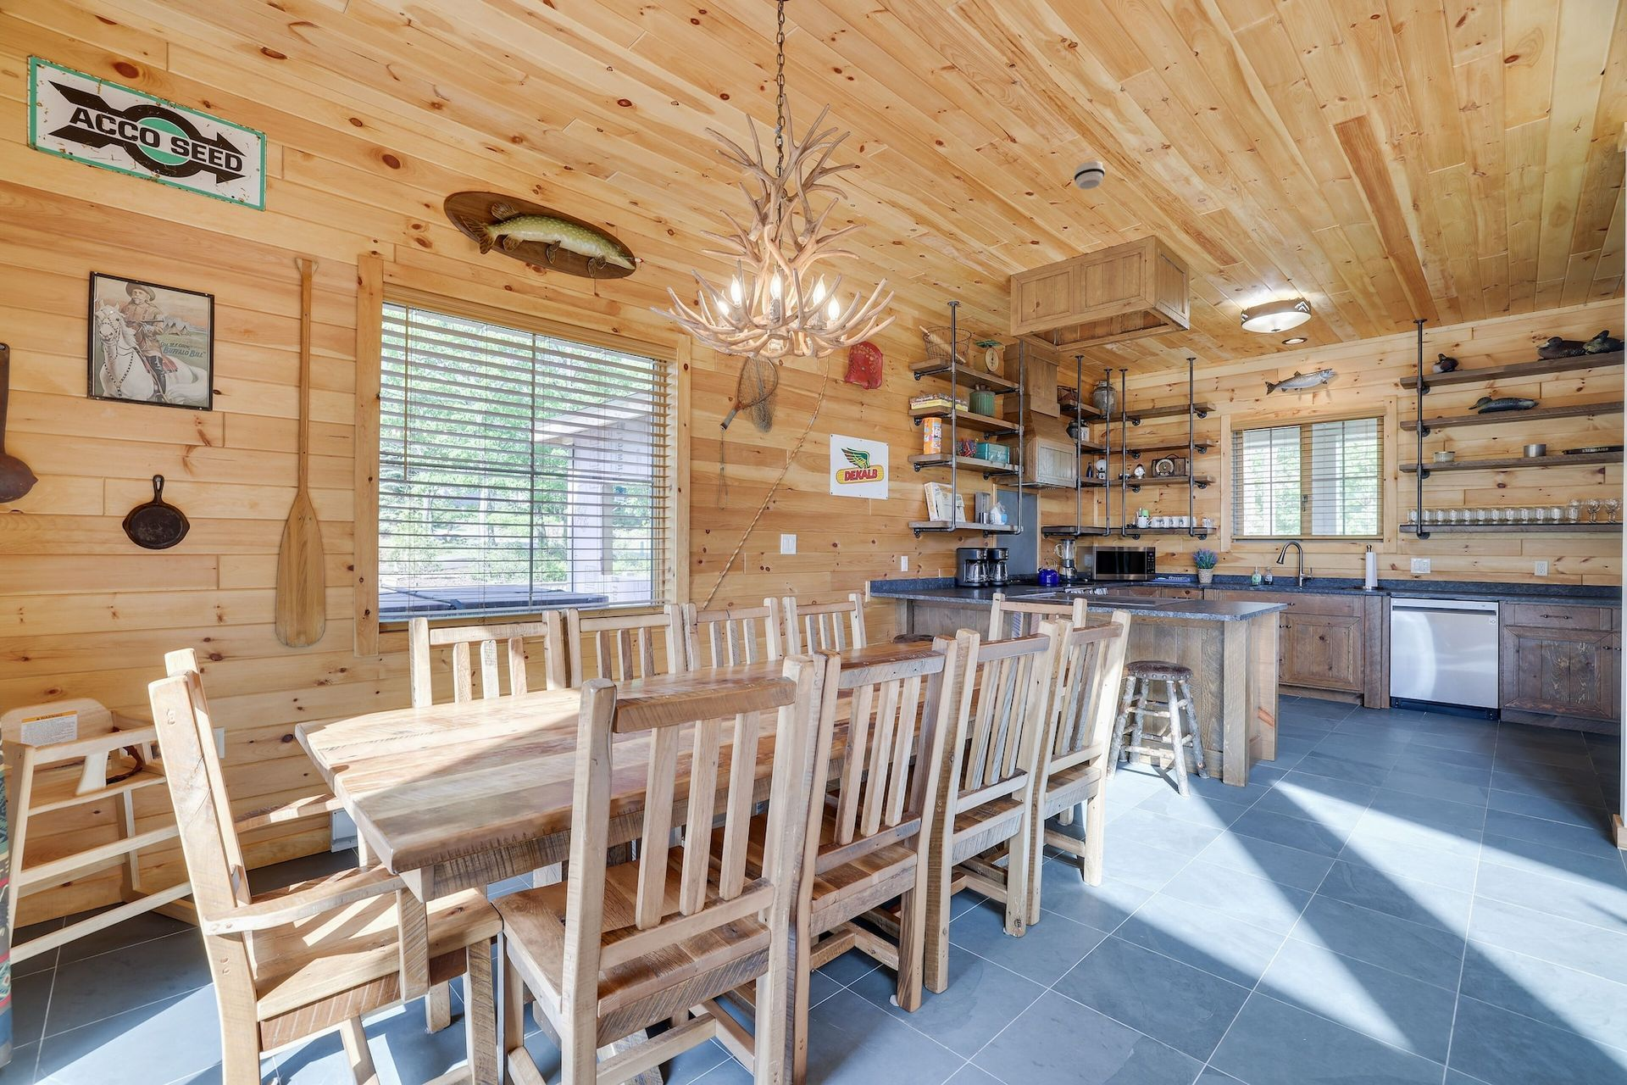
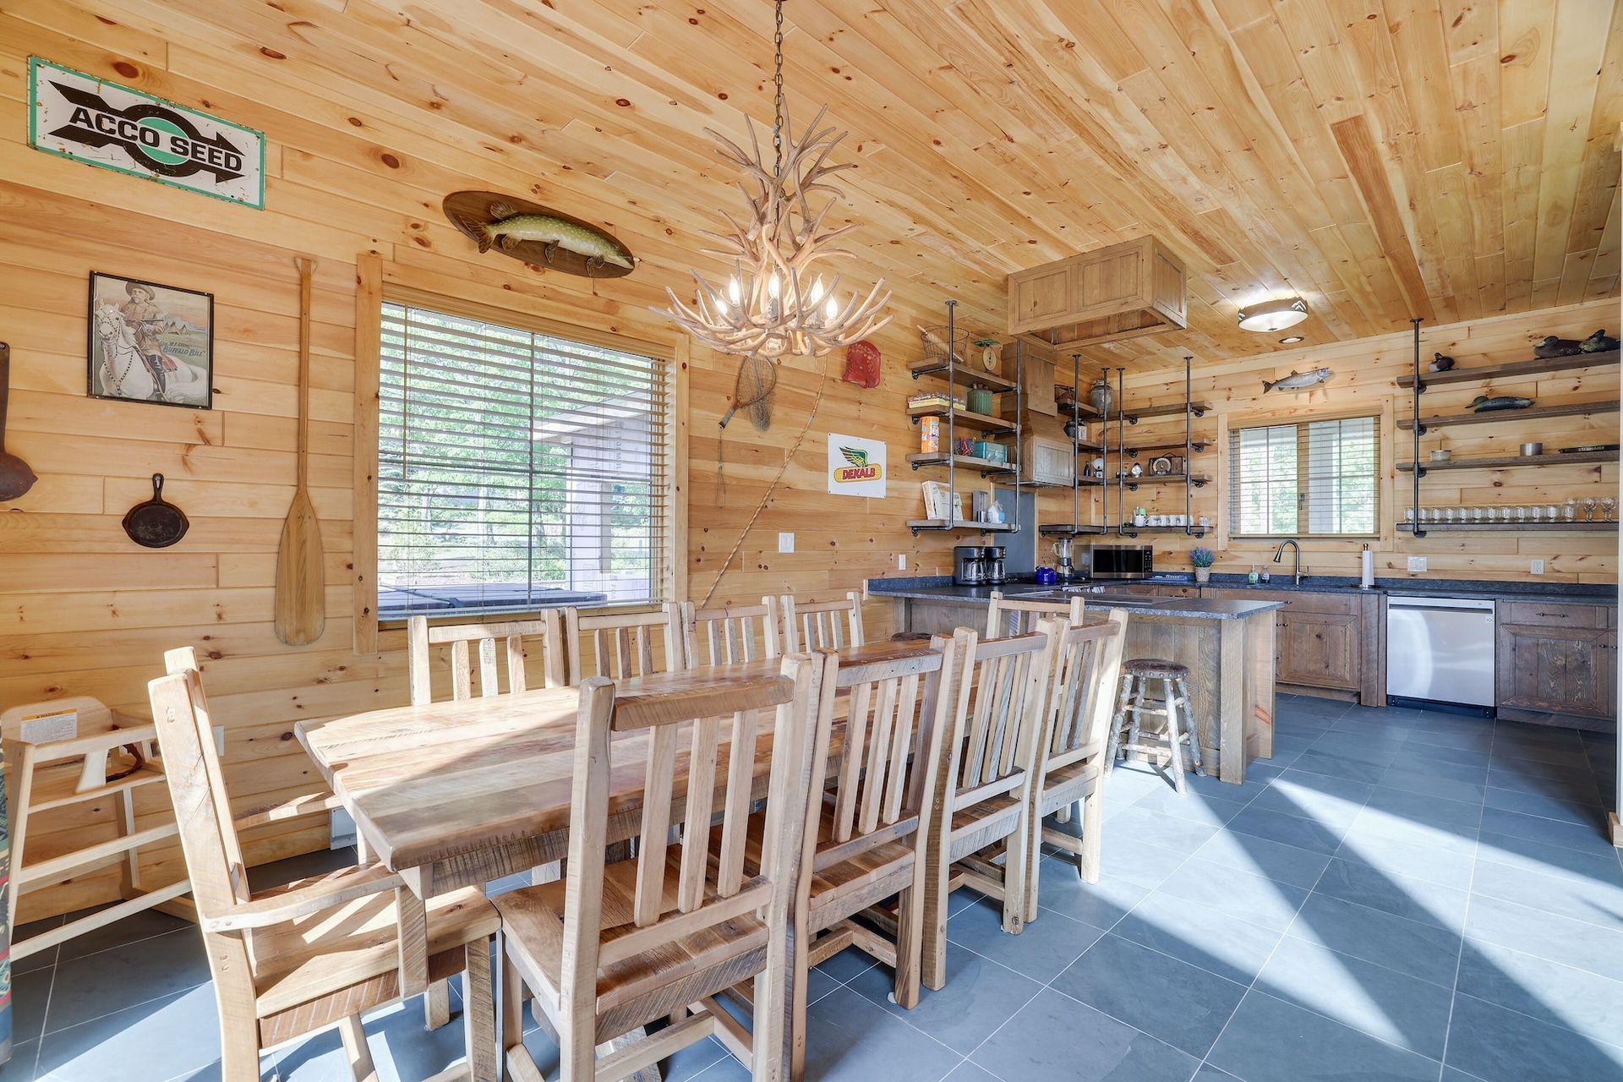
- smoke detector [1073,160,1106,190]
